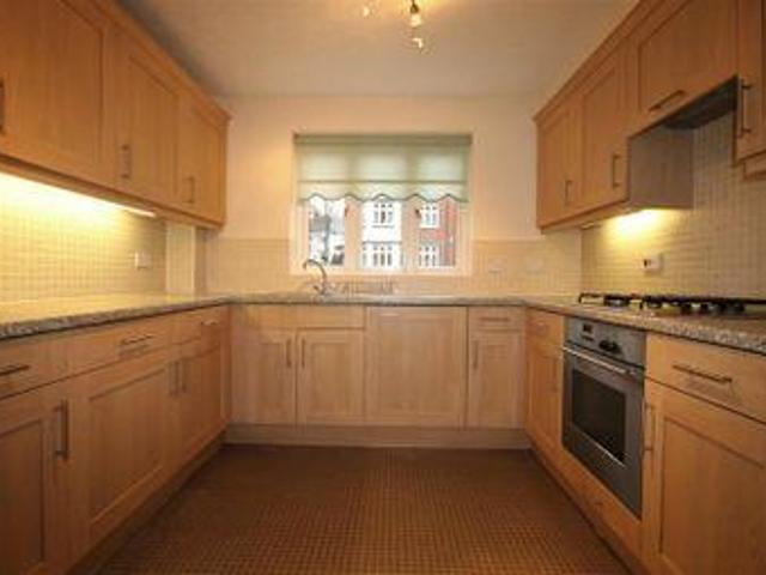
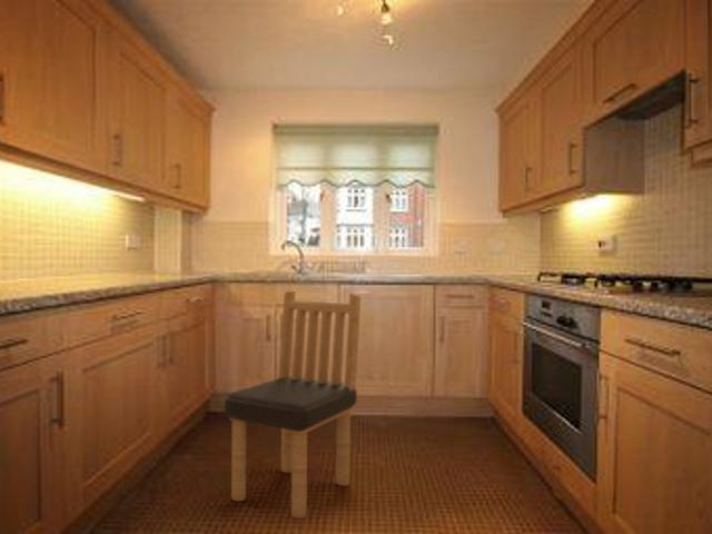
+ dining chair [224,290,362,520]
